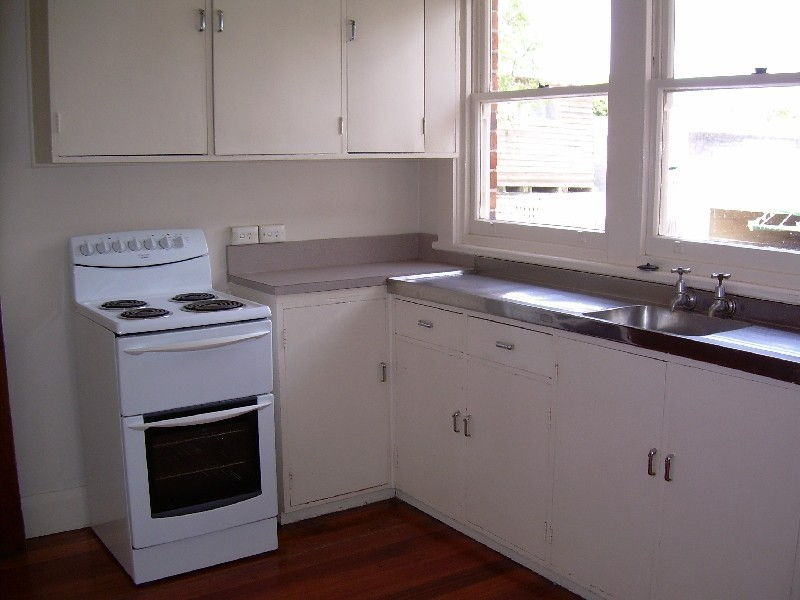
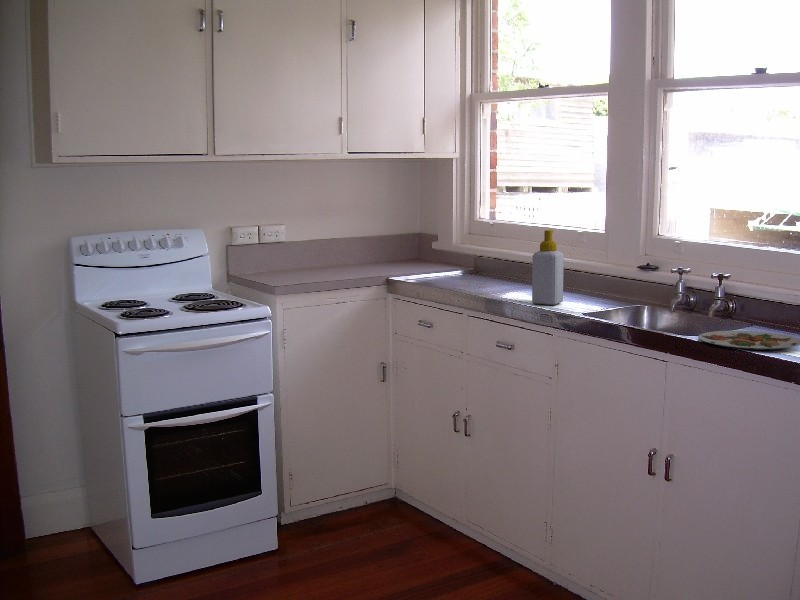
+ plate [697,330,800,351]
+ soap bottle [531,229,565,306]
